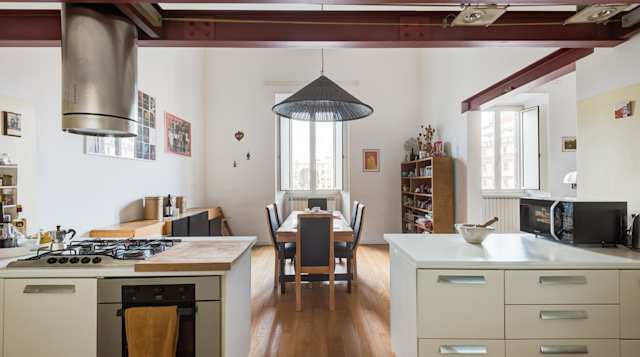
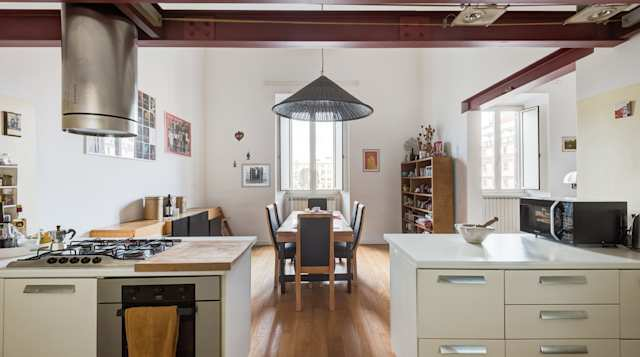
+ wall art [240,162,272,188]
